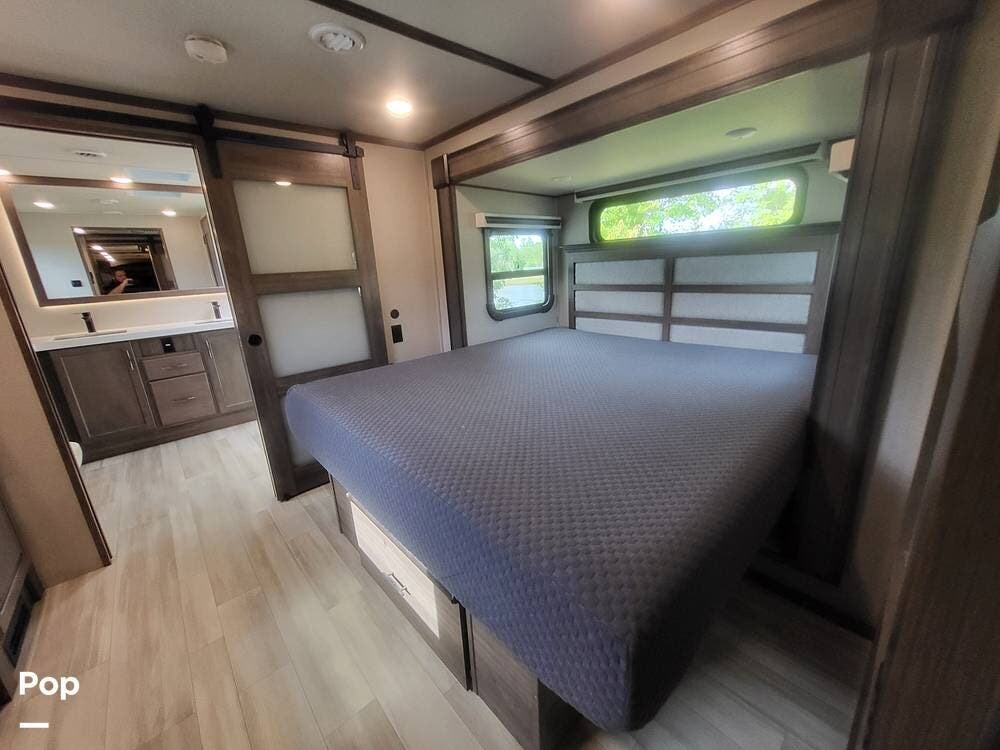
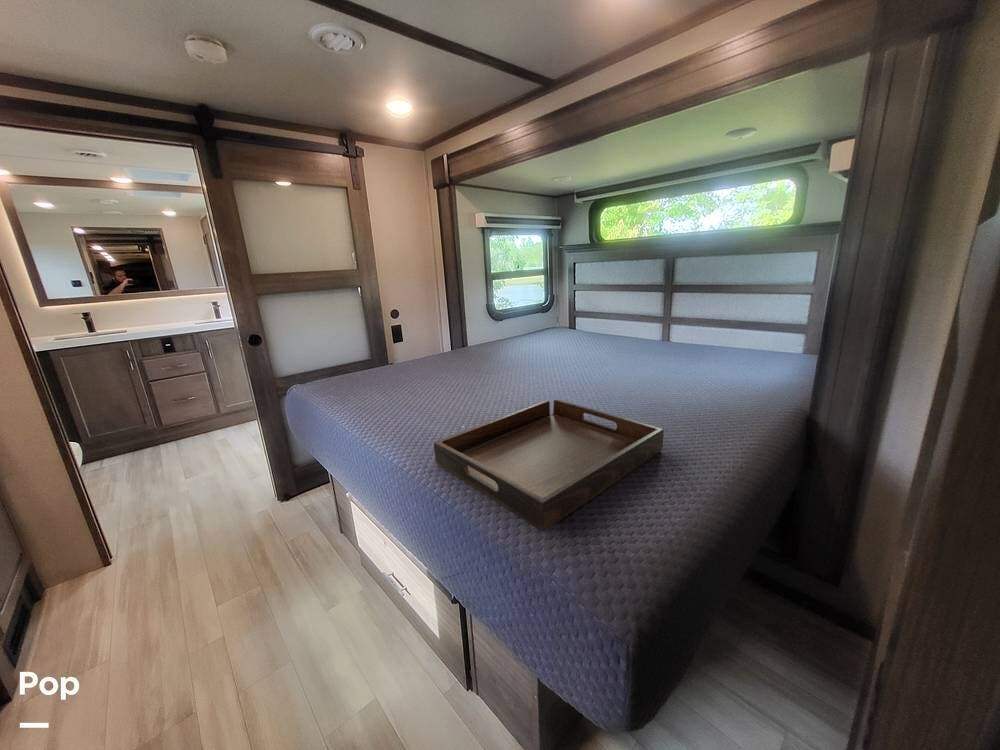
+ serving tray [433,398,665,533]
